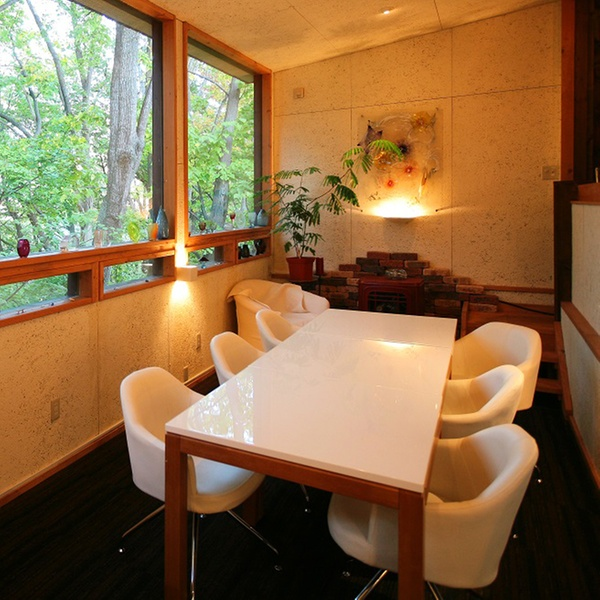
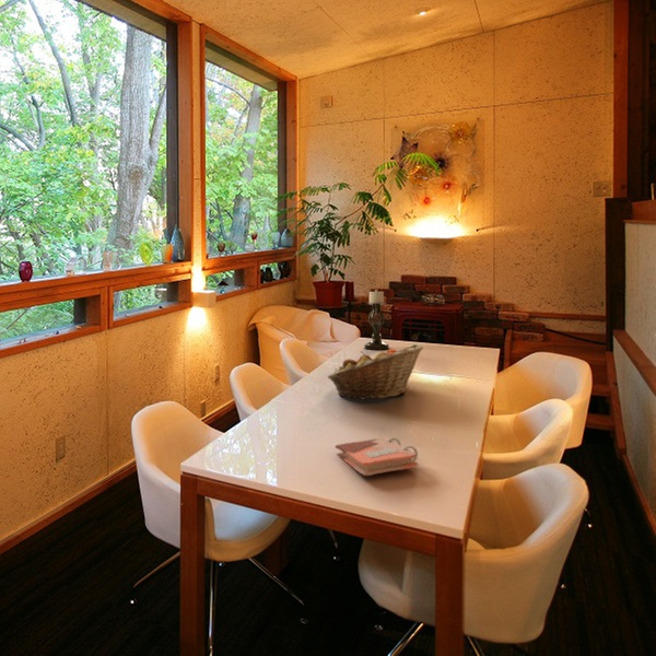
+ candle holder [363,289,390,350]
+ fruit basket [327,343,424,400]
+ phonebook [333,436,419,477]
